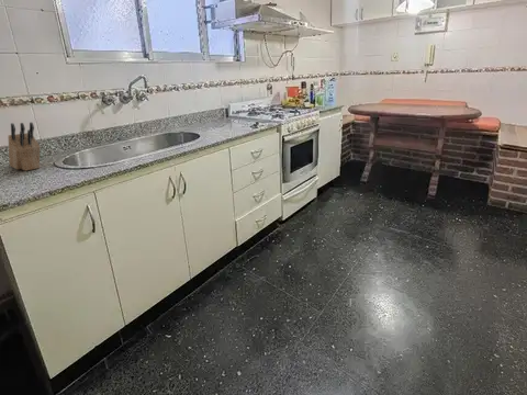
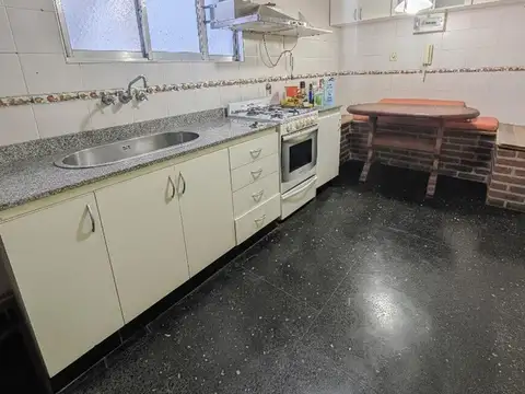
- knife block [7,122,41,172]
